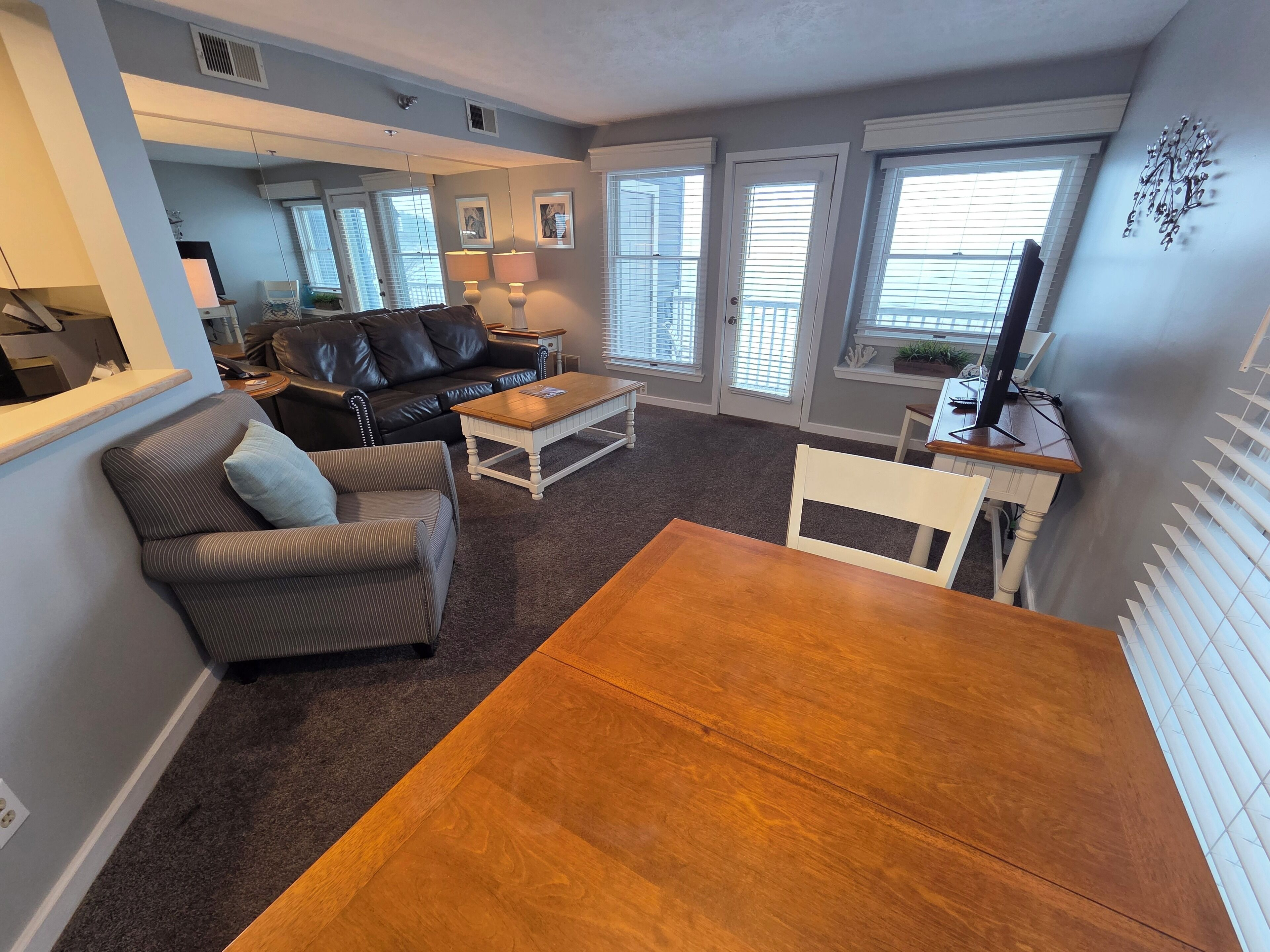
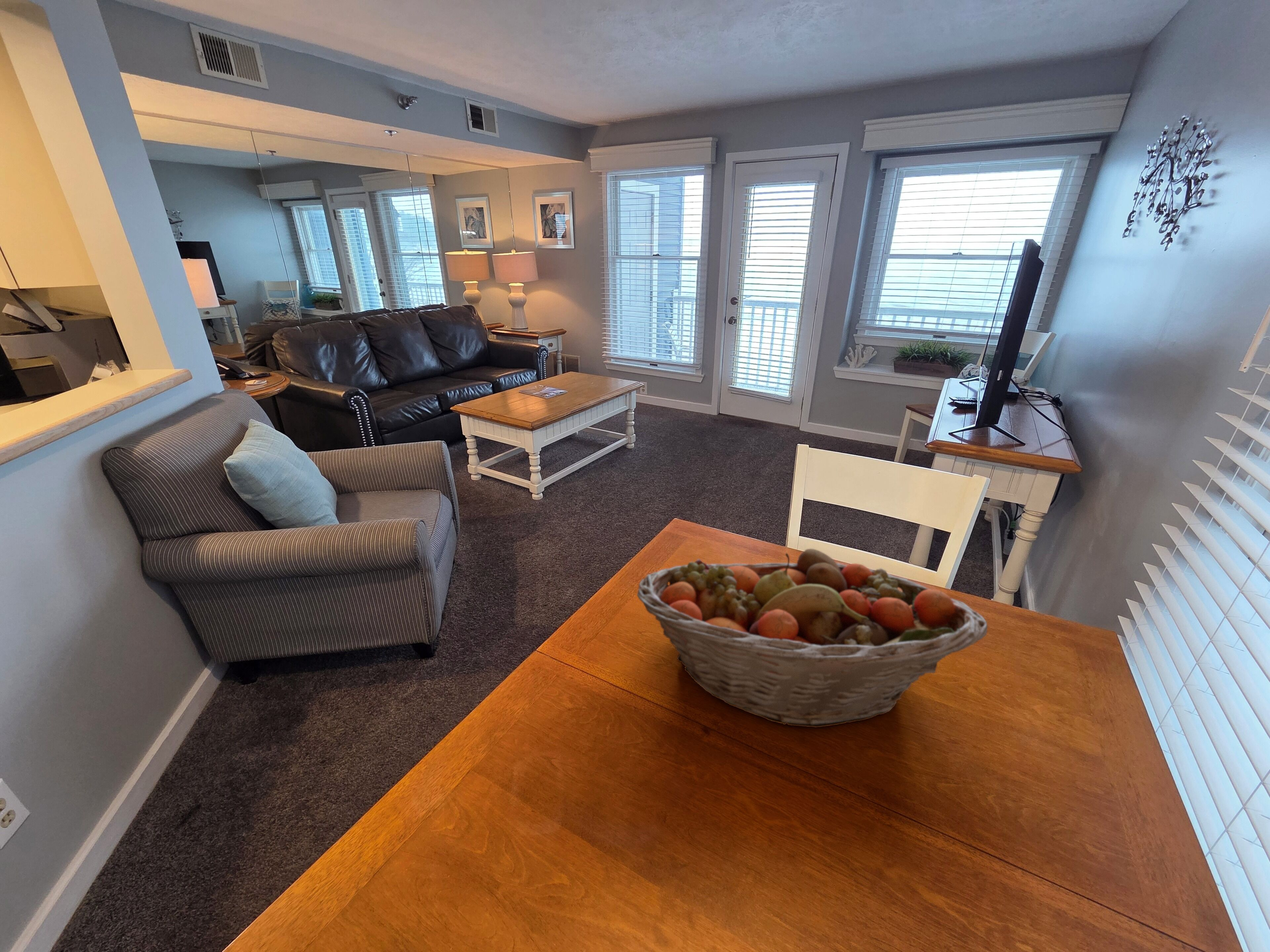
+ fruit basket [637,548,988,728]
